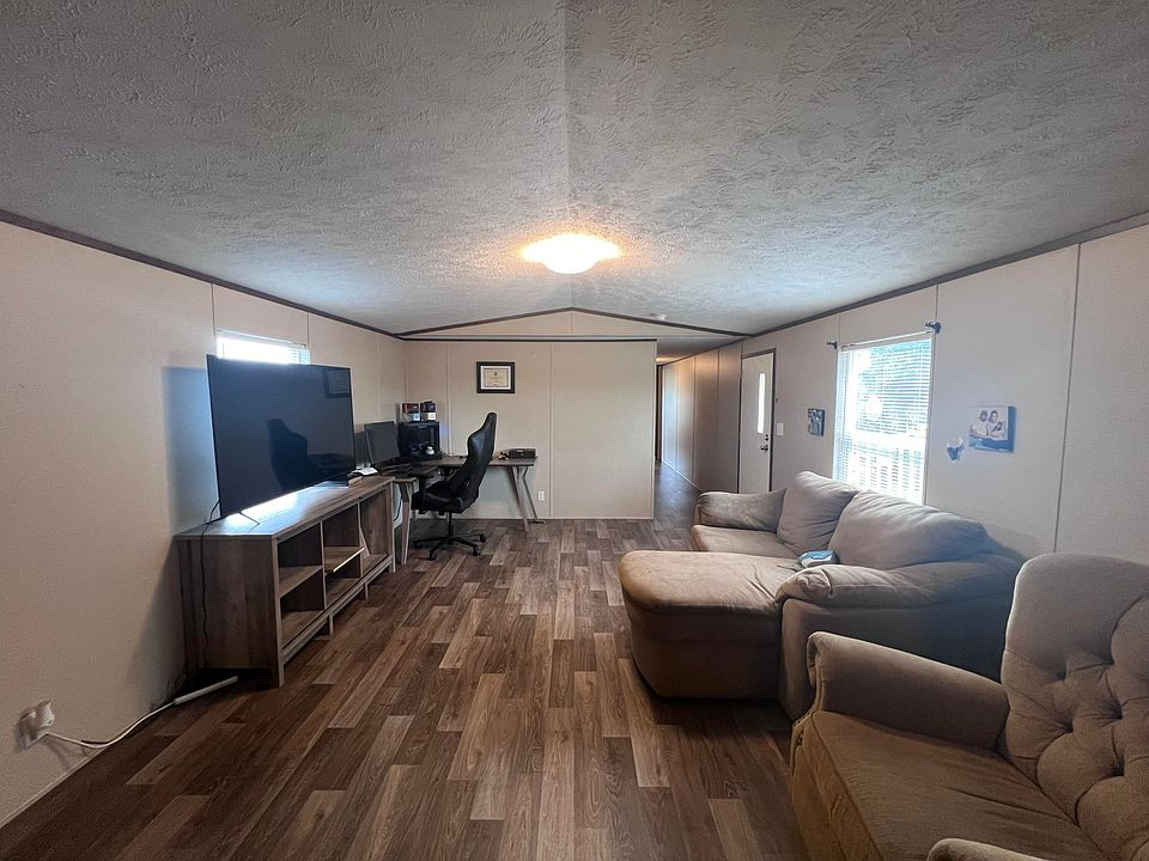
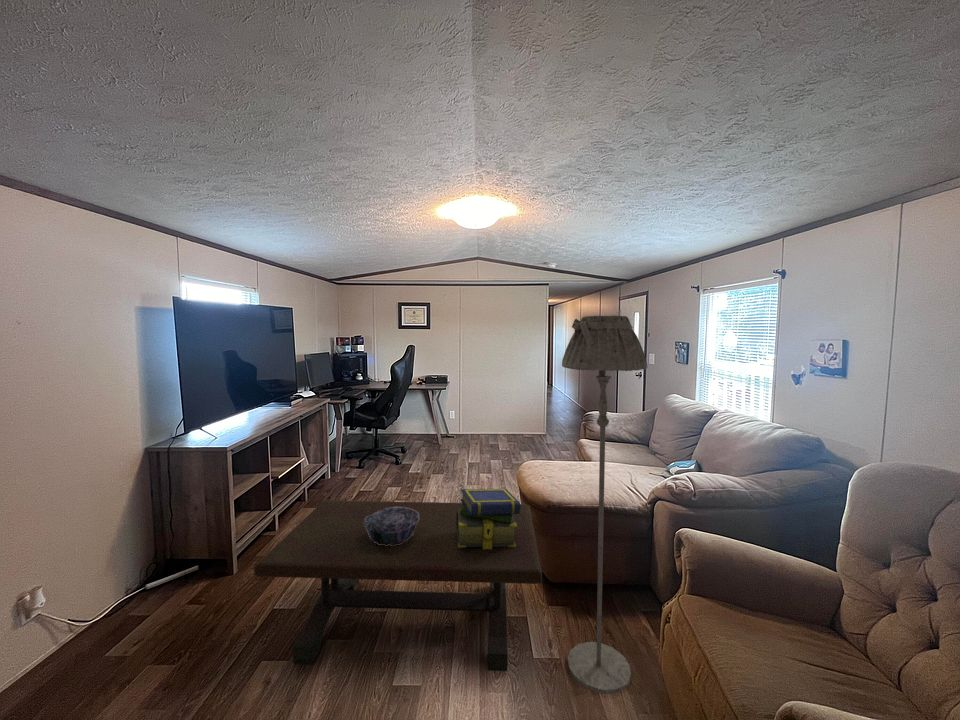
+ decorative bowl [364,507,419,546]
+ coffee table [253,500,543,672]
+ floor lamp [561,314,649,695]
+ stack of books [456,488,521,549]
